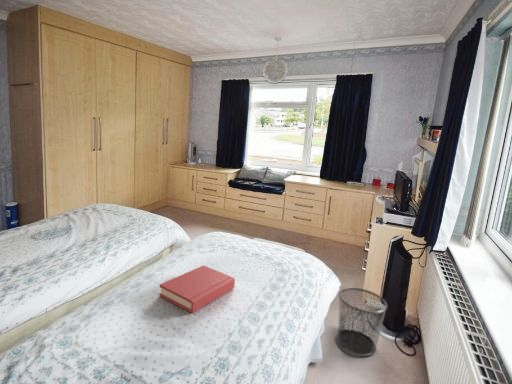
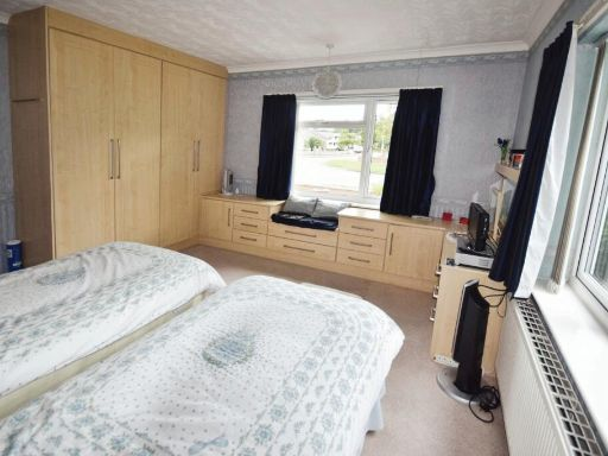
- waste bin [335,287,389,357]
- hardback book [158,265,236,314]
